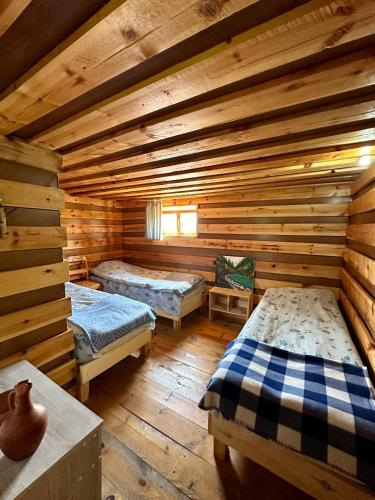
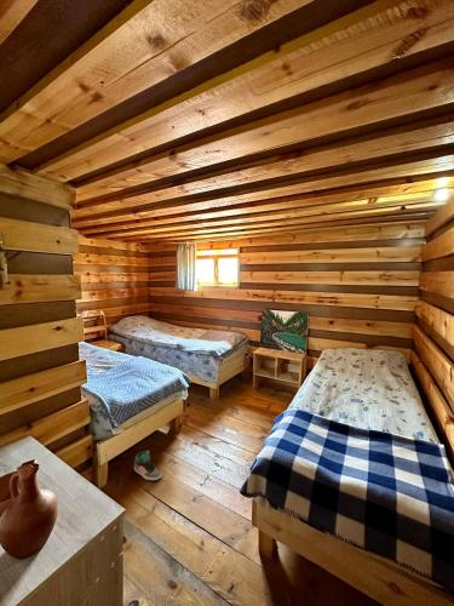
+ sneaker [133,450,162,482]
